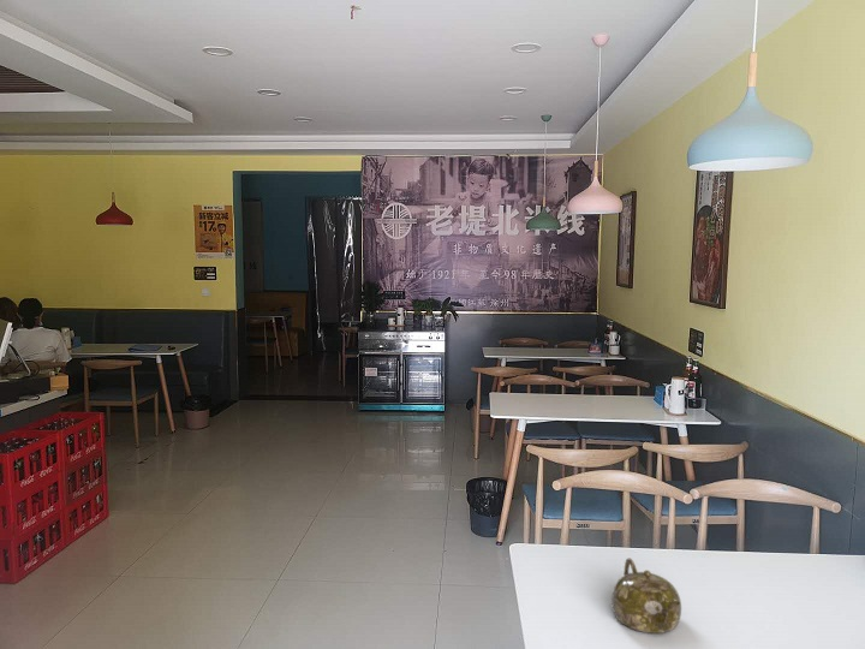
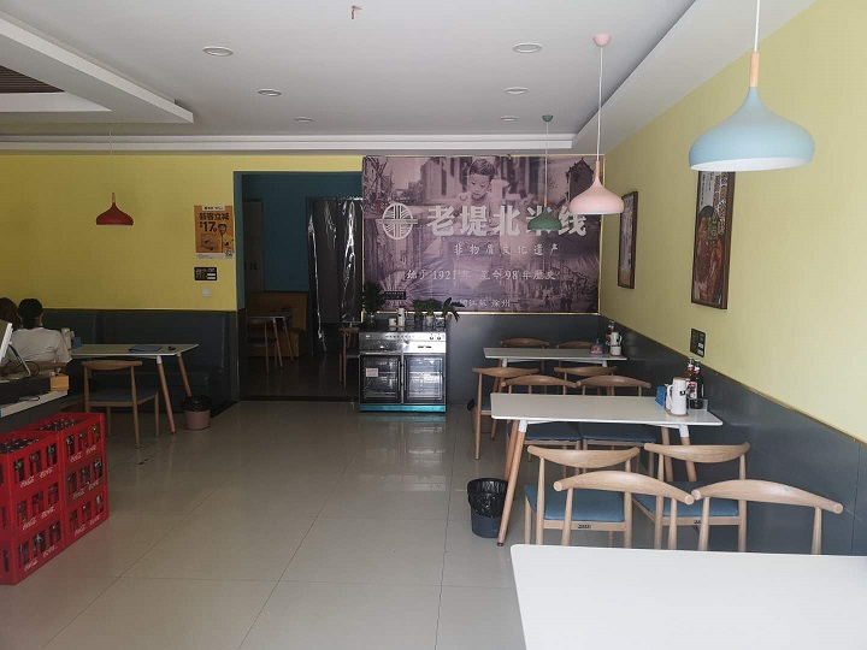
- teapot [610,556,682,635]
